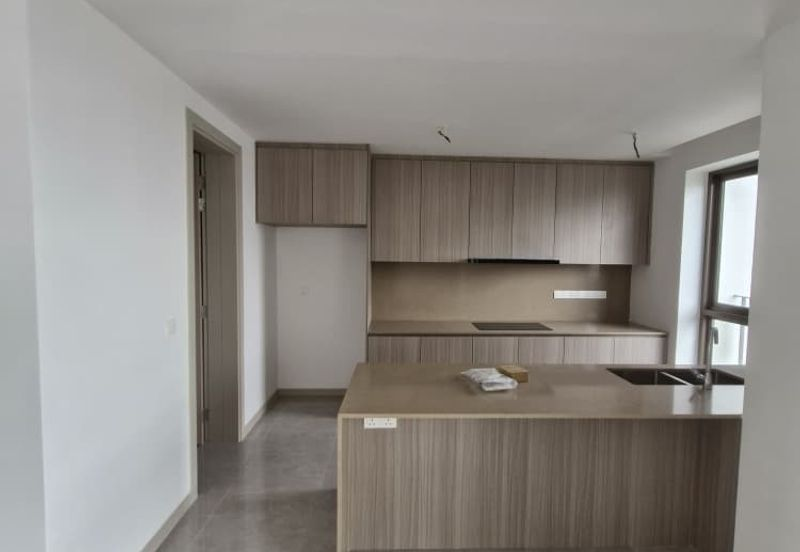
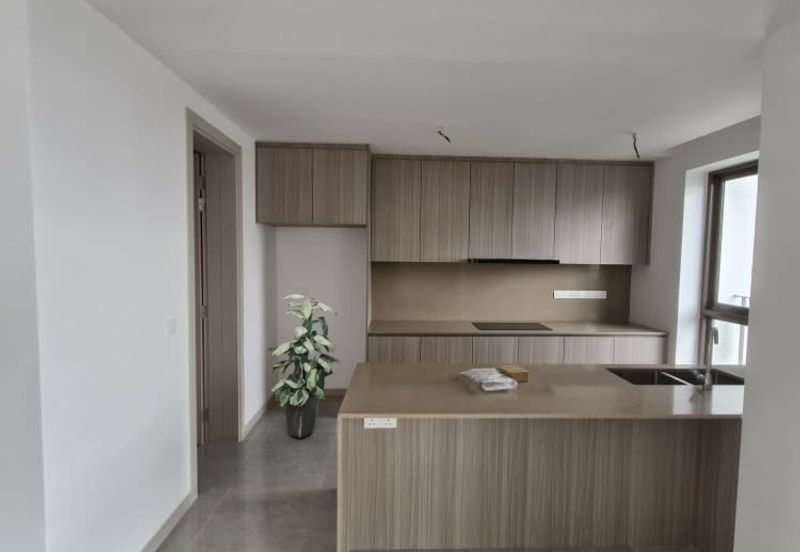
+ indoor plant [264,293,341,439]
